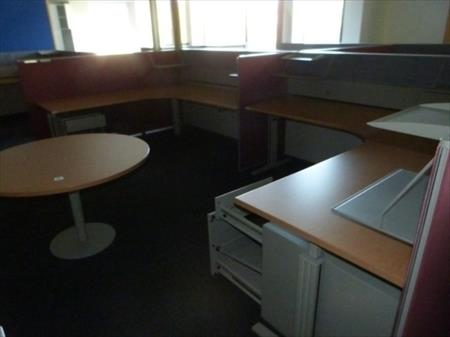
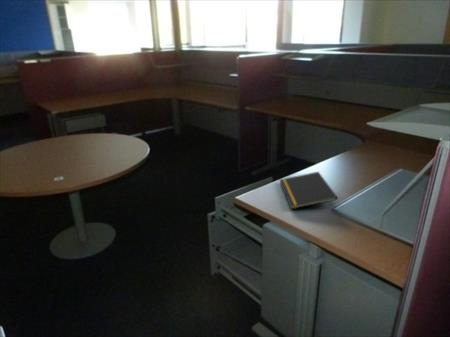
+ notepad [279,171,339,210]
